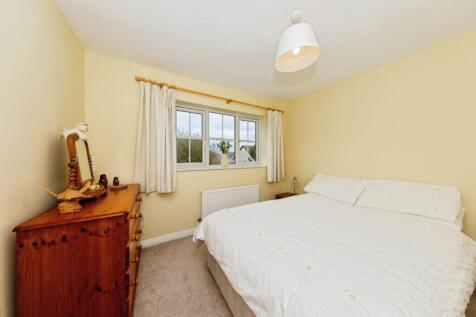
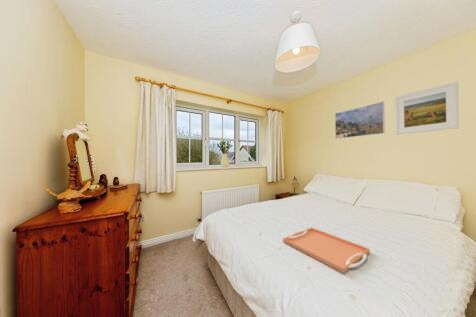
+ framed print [394,81,460,136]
+ serving tray [282,226,371,274]
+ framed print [334,101,386,140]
